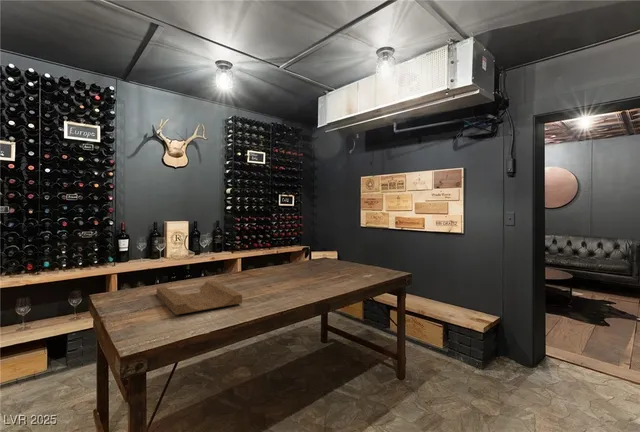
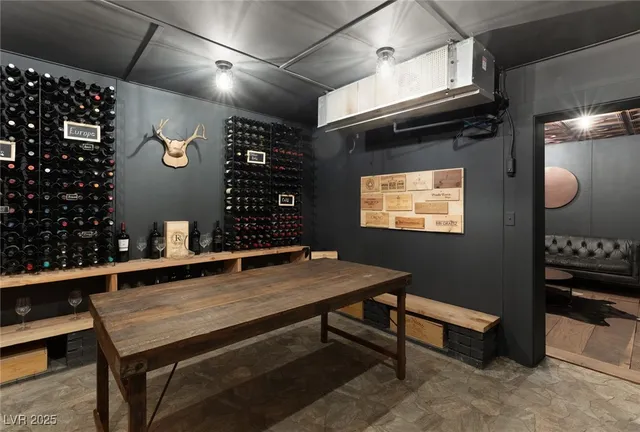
- cutting board [156,280,243,316]
